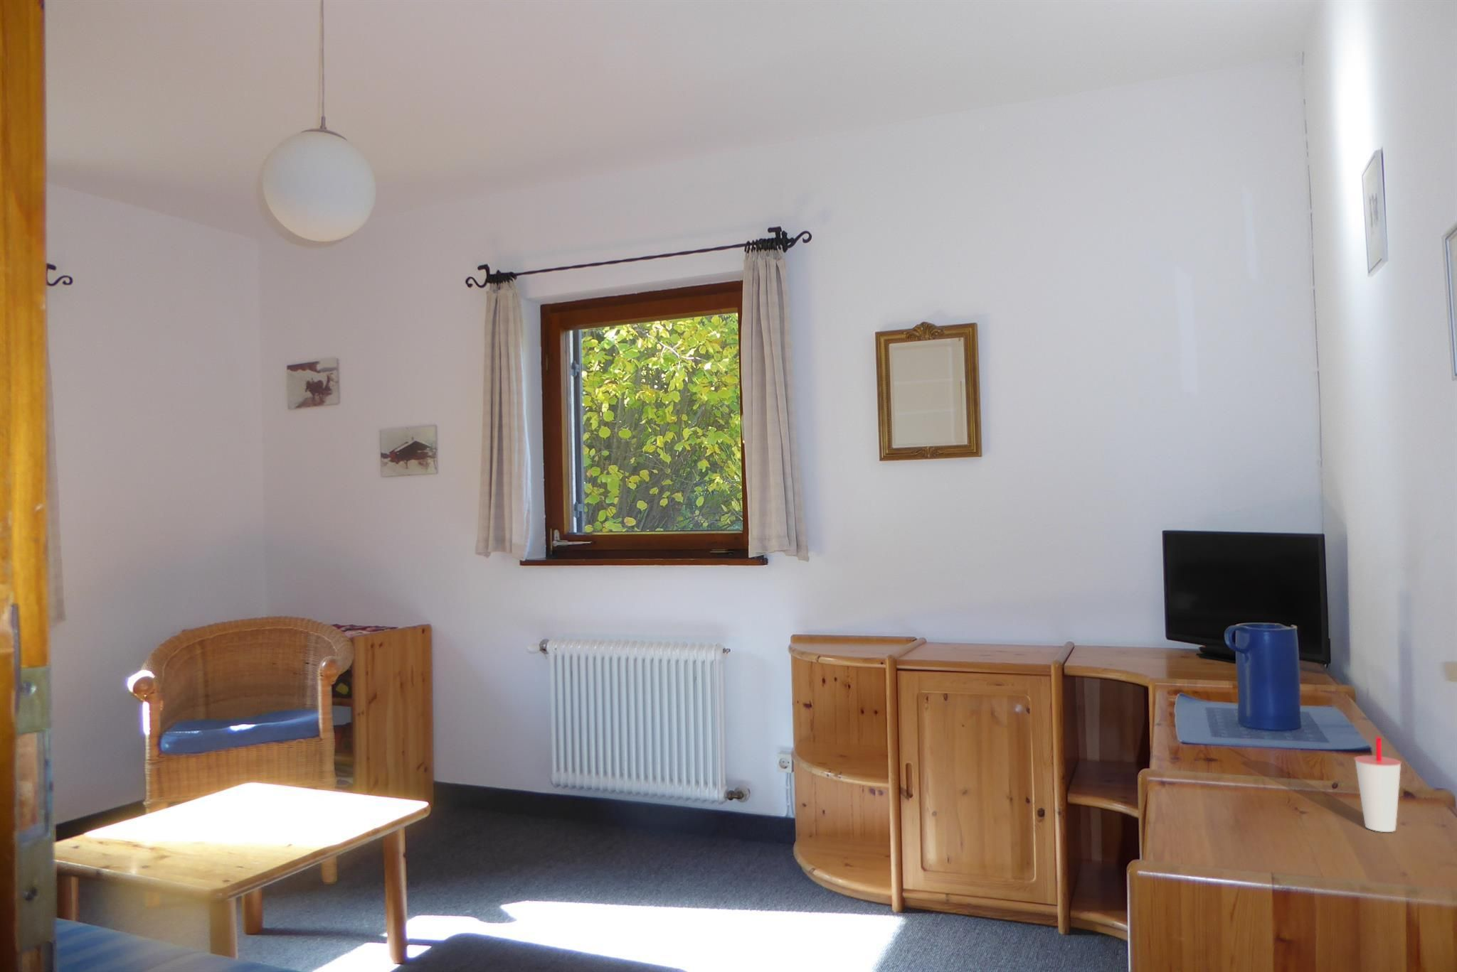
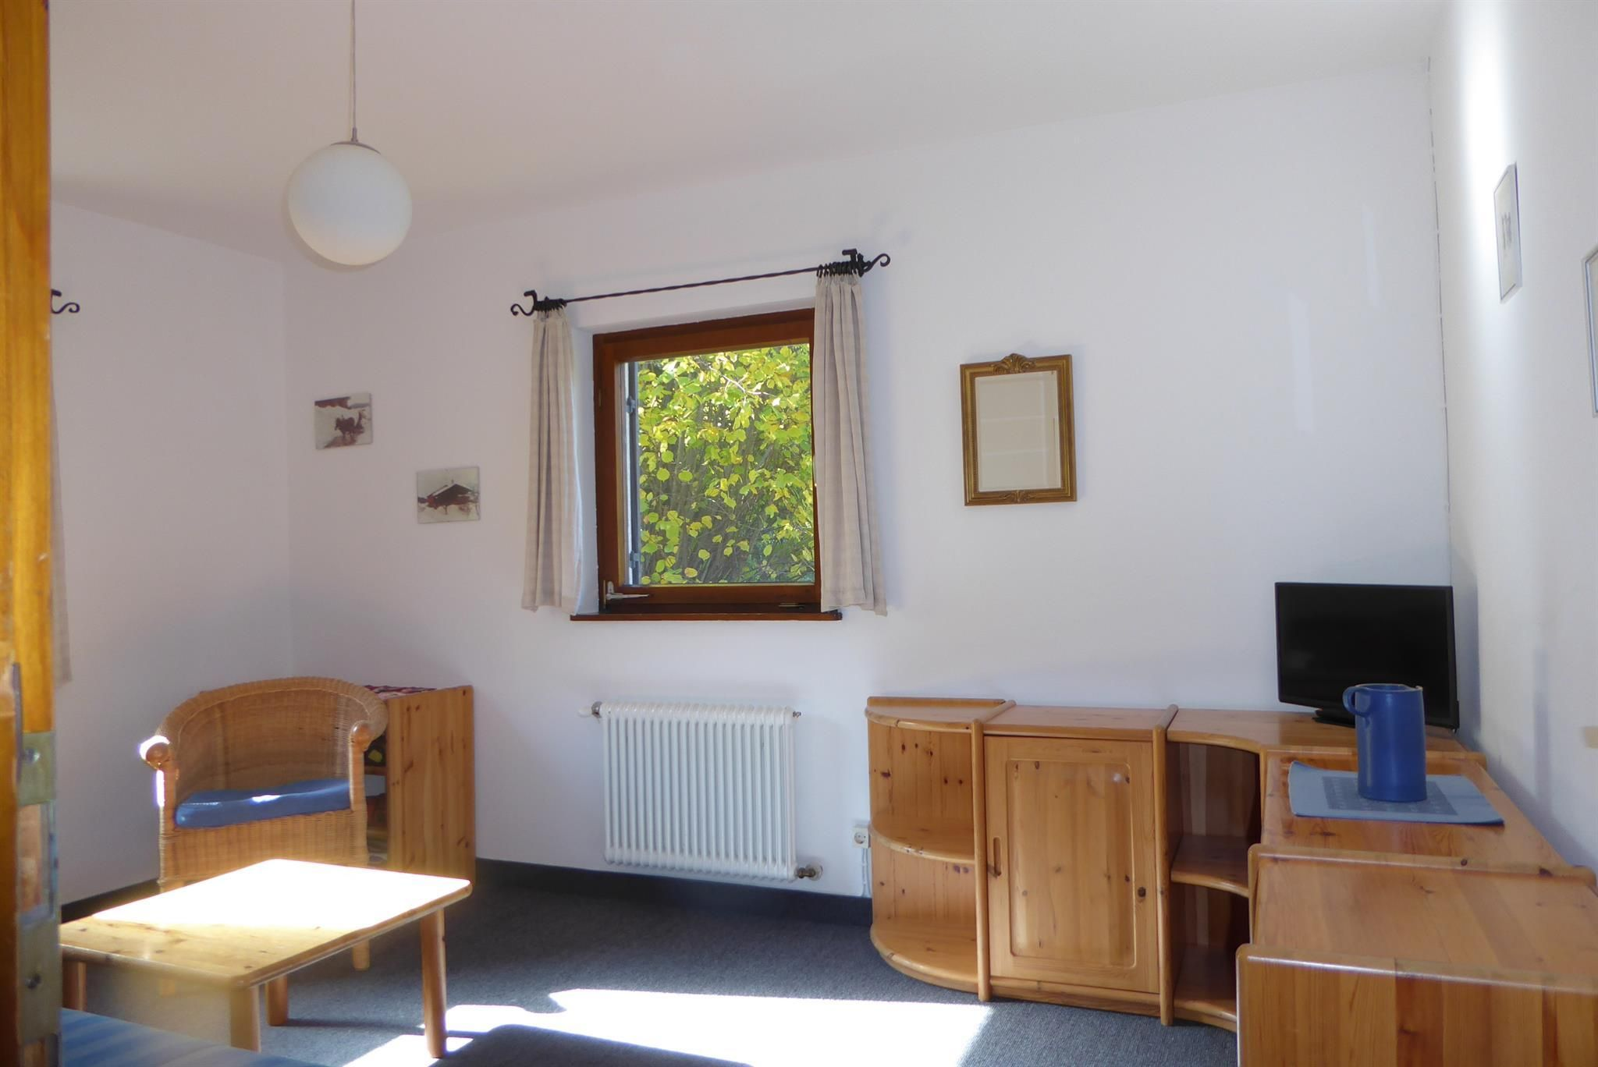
- cup [1353,737,1403,833]
